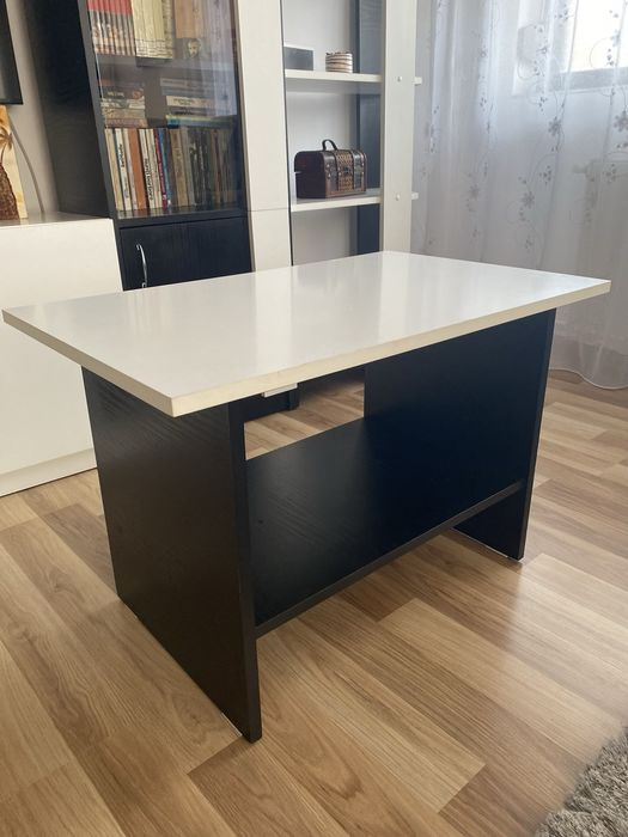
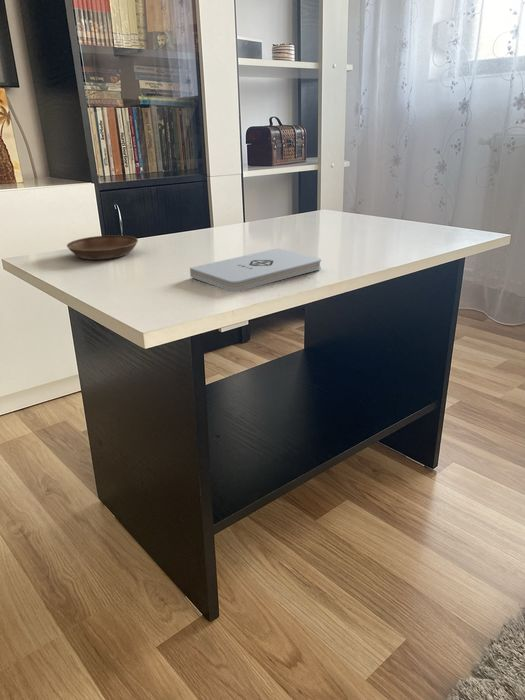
+ notepad [189,247,322,292]
+ saucer [66,234,139,261]
